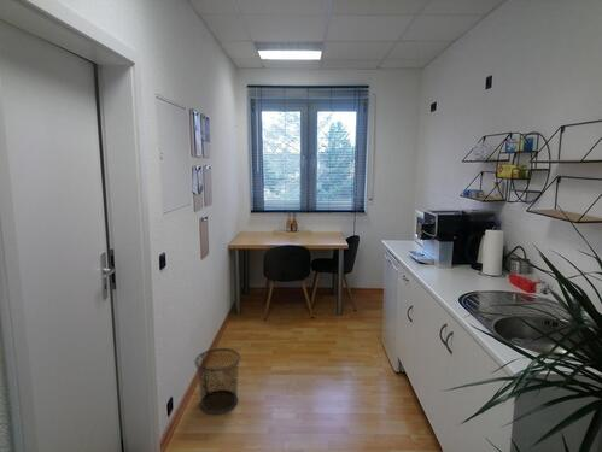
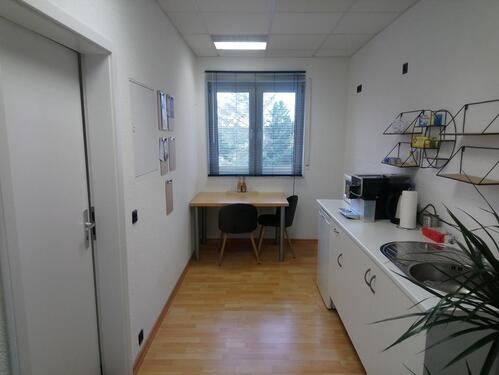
- waste bin [193,347,241,415]
